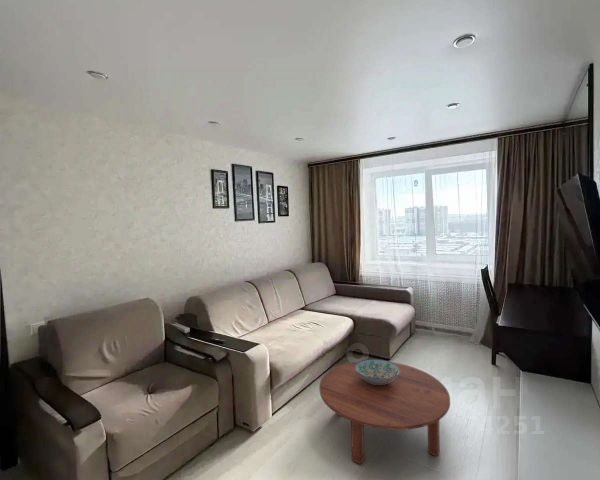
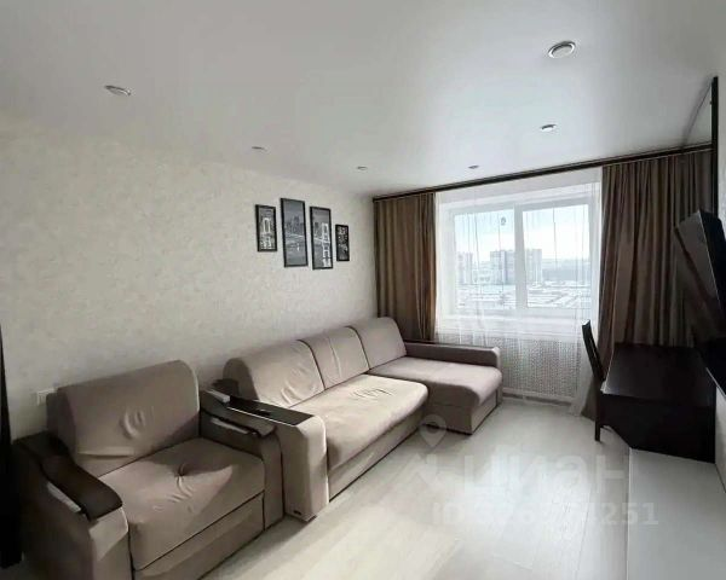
- decorative bowl [355,358,400,384]
- coffee table [318,360,451,465]
